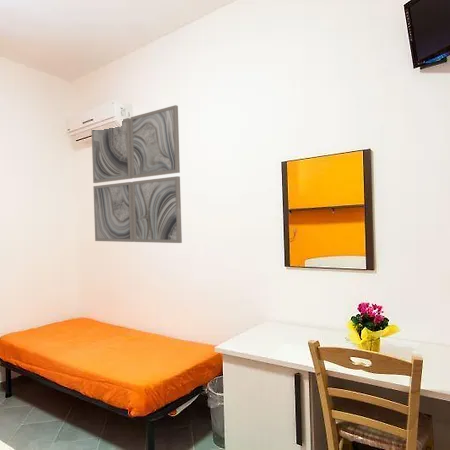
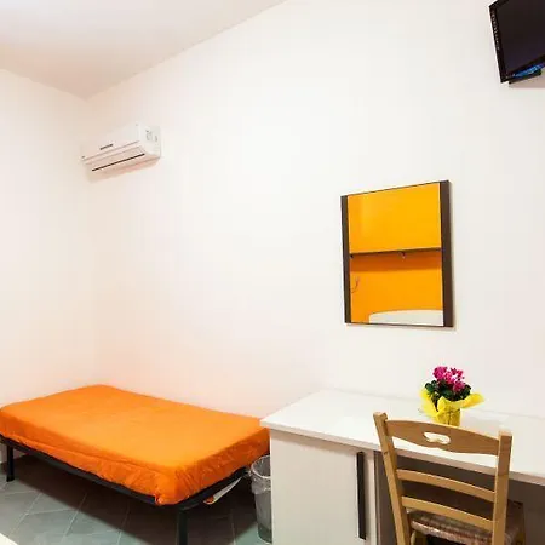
- wall art [91,104,183,244]
